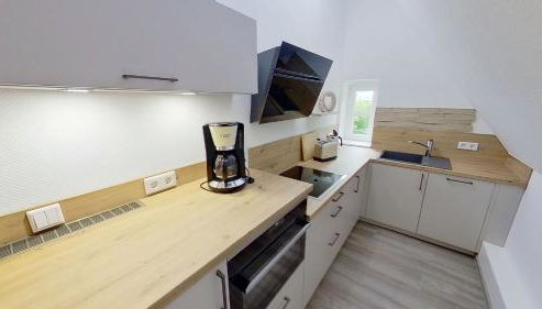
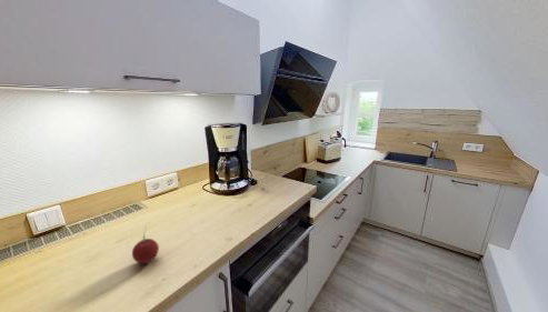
+ fruit [131,223,160,264]
